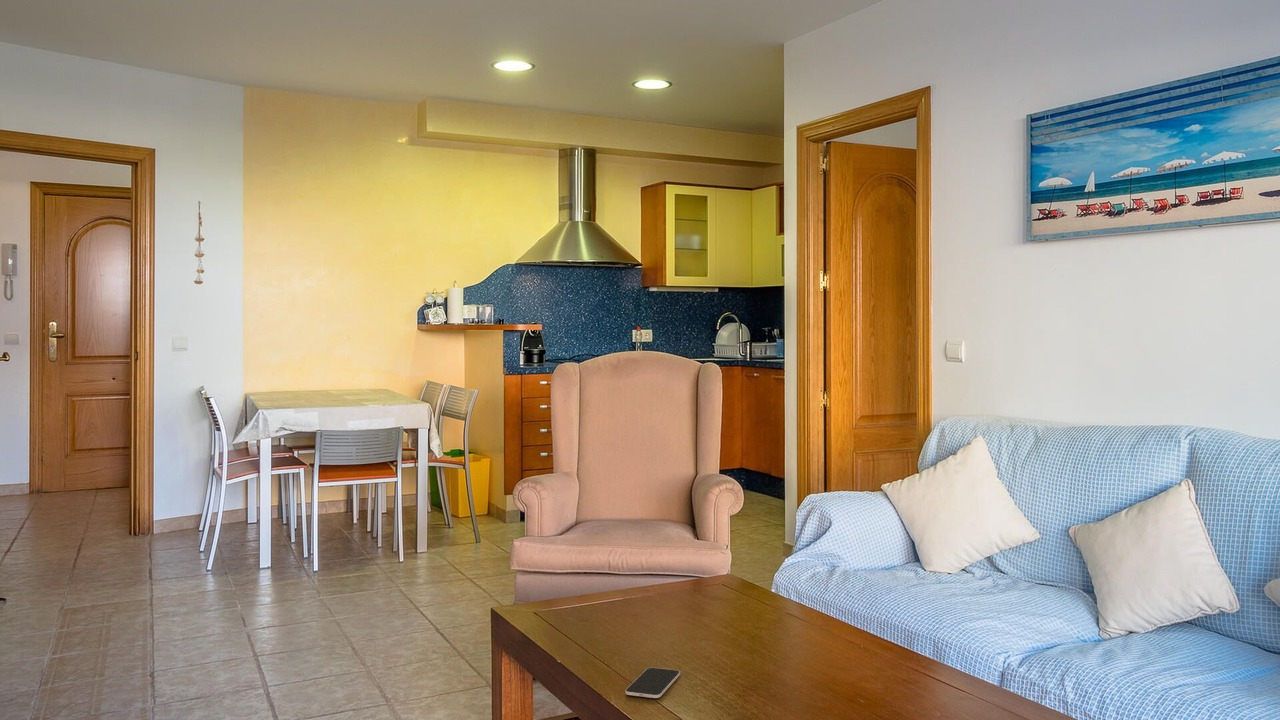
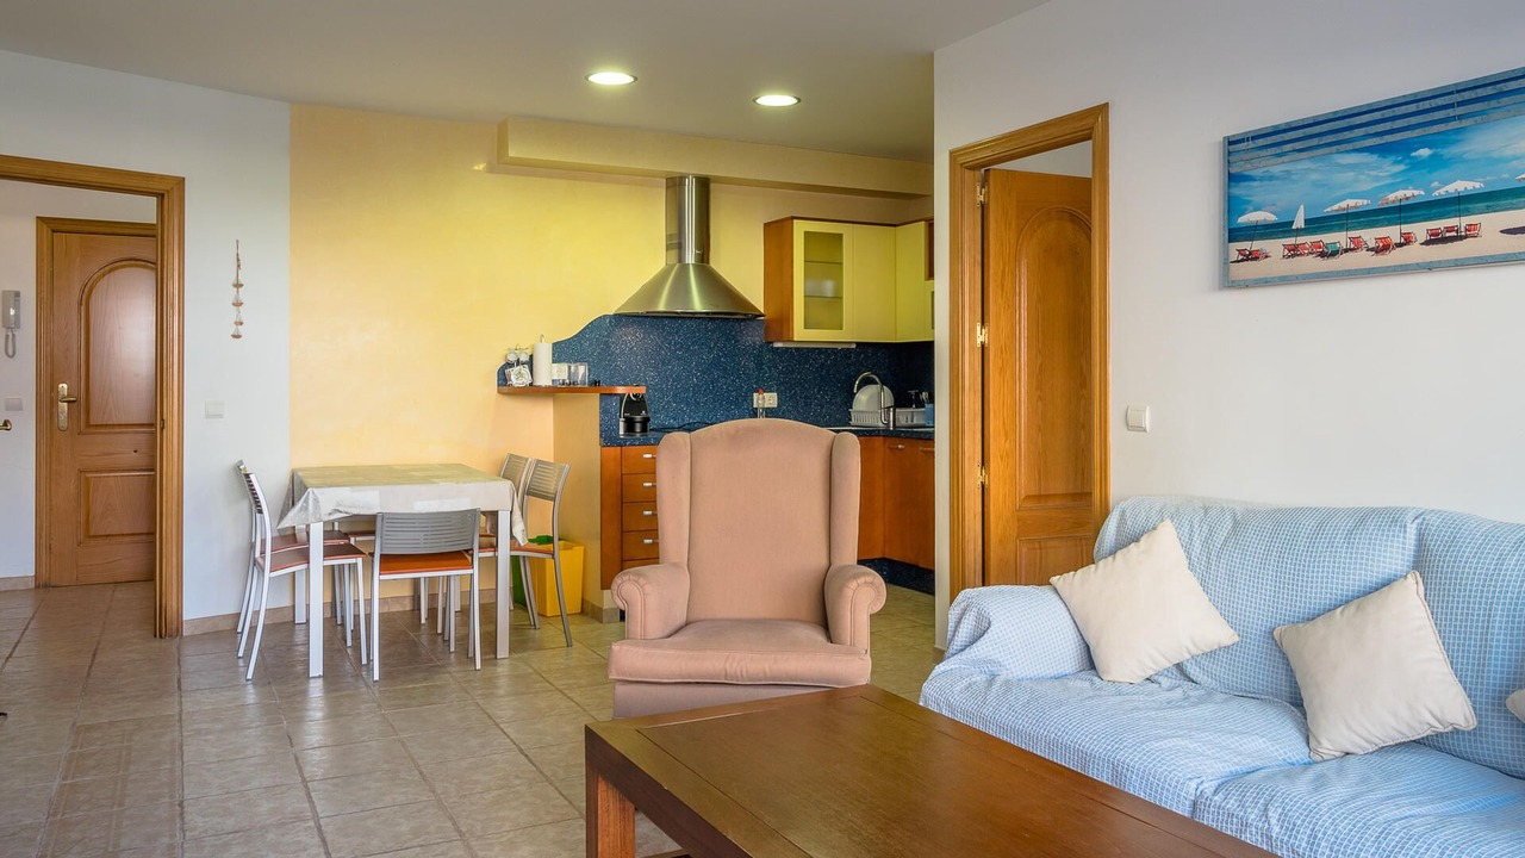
- smartphone [624,667,681,699]
